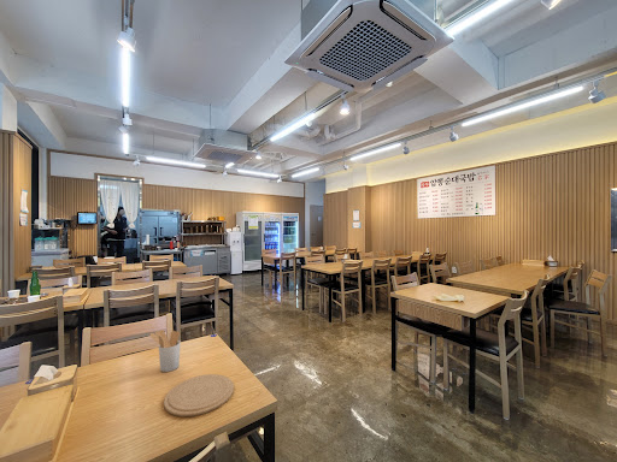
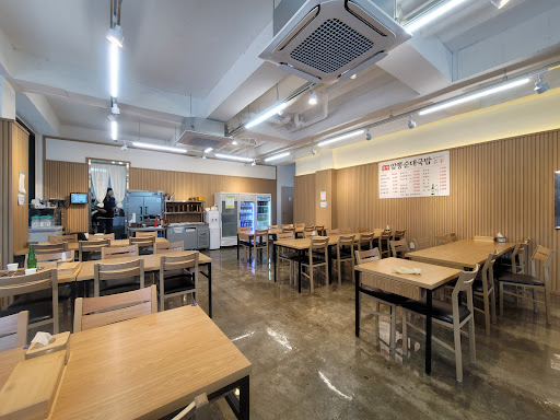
- plate [163,373,235,417]
- utensil holder [148,328,182,373]
